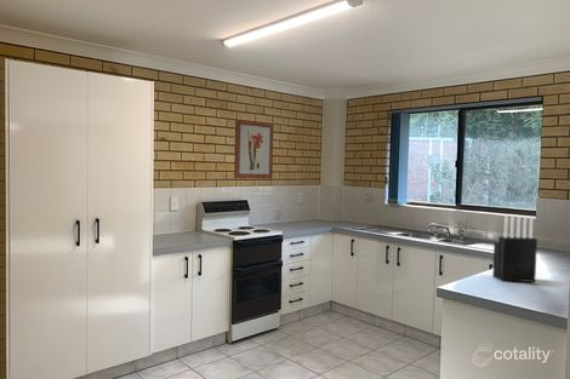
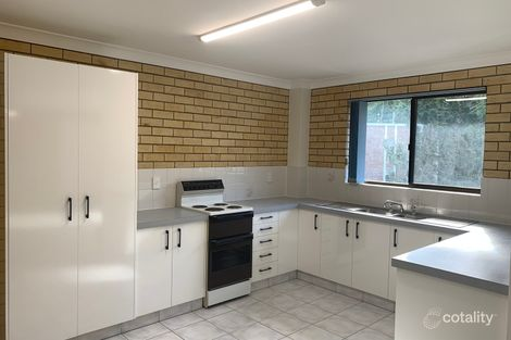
- knife block [491,214,538,283]
- wall art [233,119,274,179]
